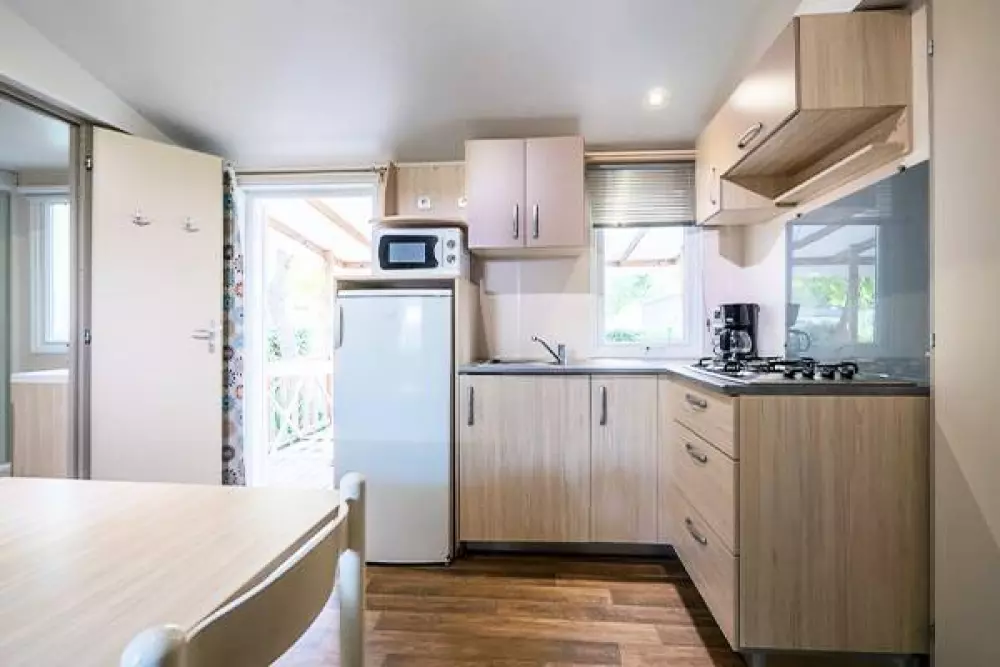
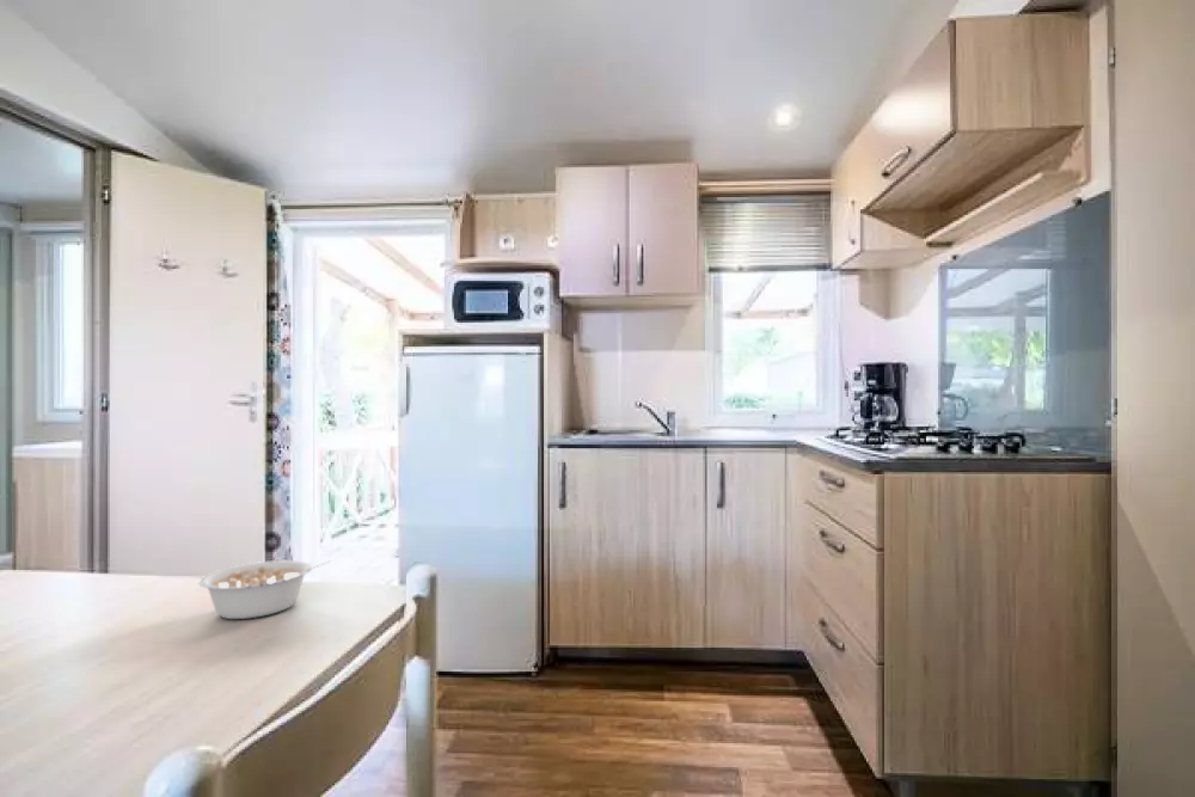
+ legume [197,559,332,620]
